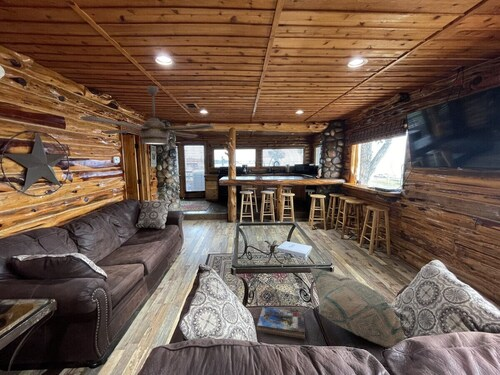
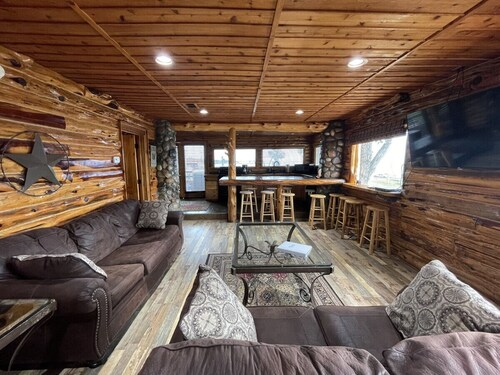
- decorative pillow [309,267,406,349]
- magazine [256,306,306,340]
- ceiling fan [80,85,215,146]
